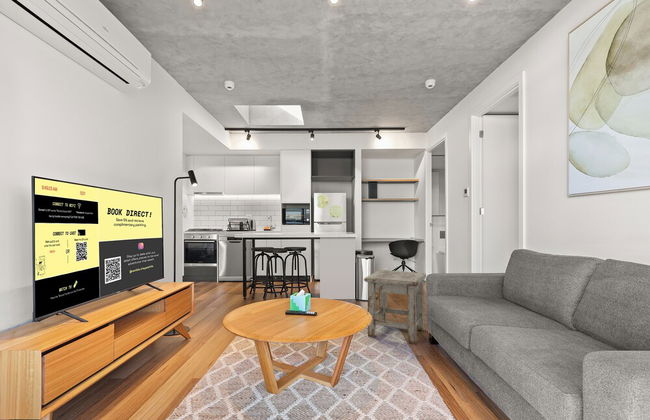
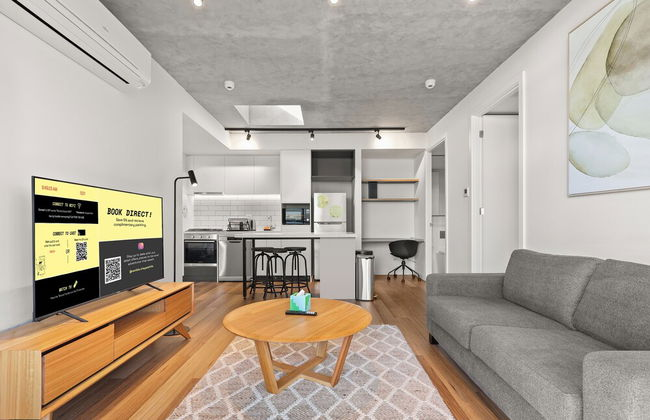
- stool [363,269,427,346]
